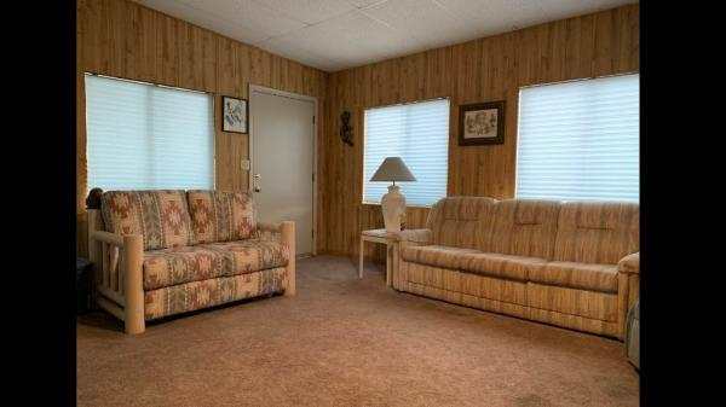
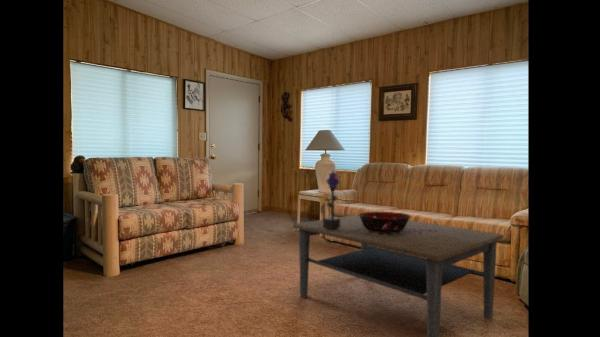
+ potted flower [322,170,341,231]
+ decorative bowl [358,211,412,234]
+ coffee table [292,214,504,337]
